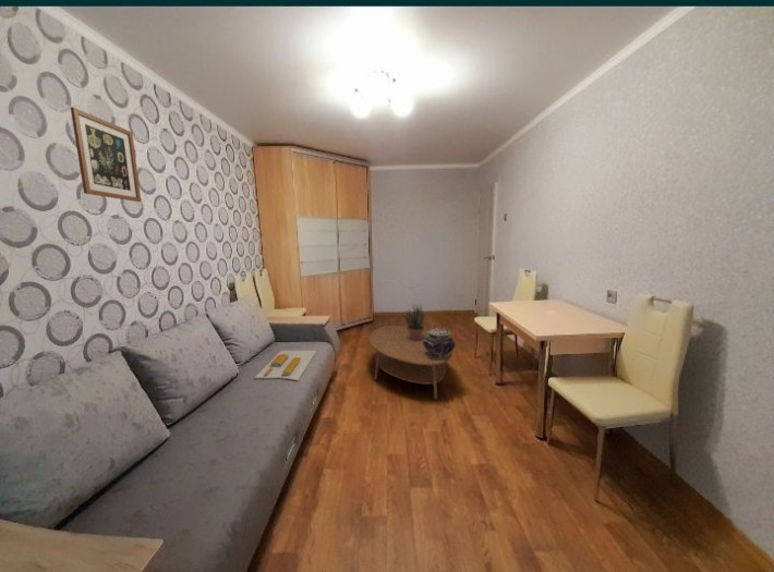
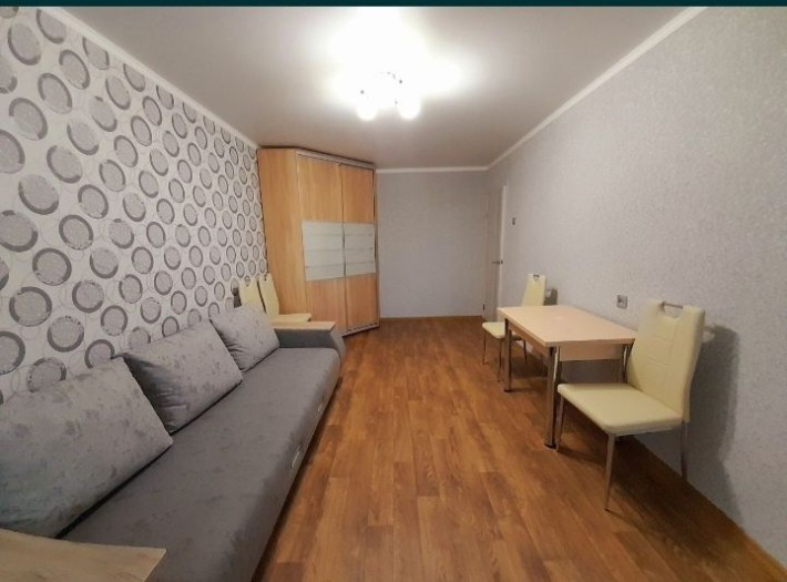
- coffee table [368,325,453,401]
- tray [254,350,318,382]
- potted plant [402,302,425,340]
- decorative container [423,326,457,358]
- wall art [70,106,142,203]
